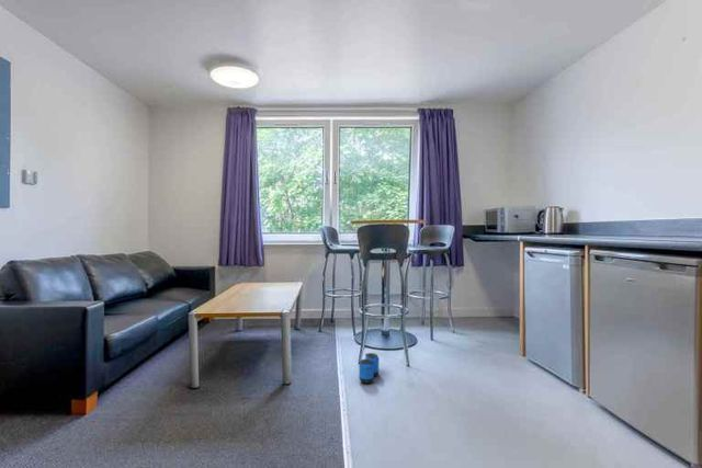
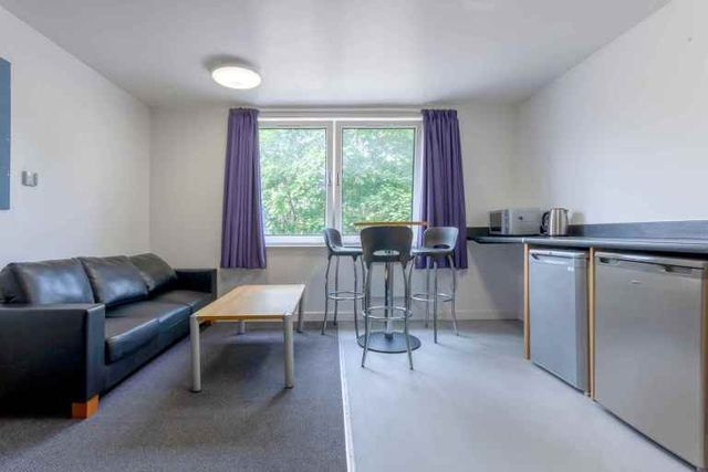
- barrel [358,352,381,385]
